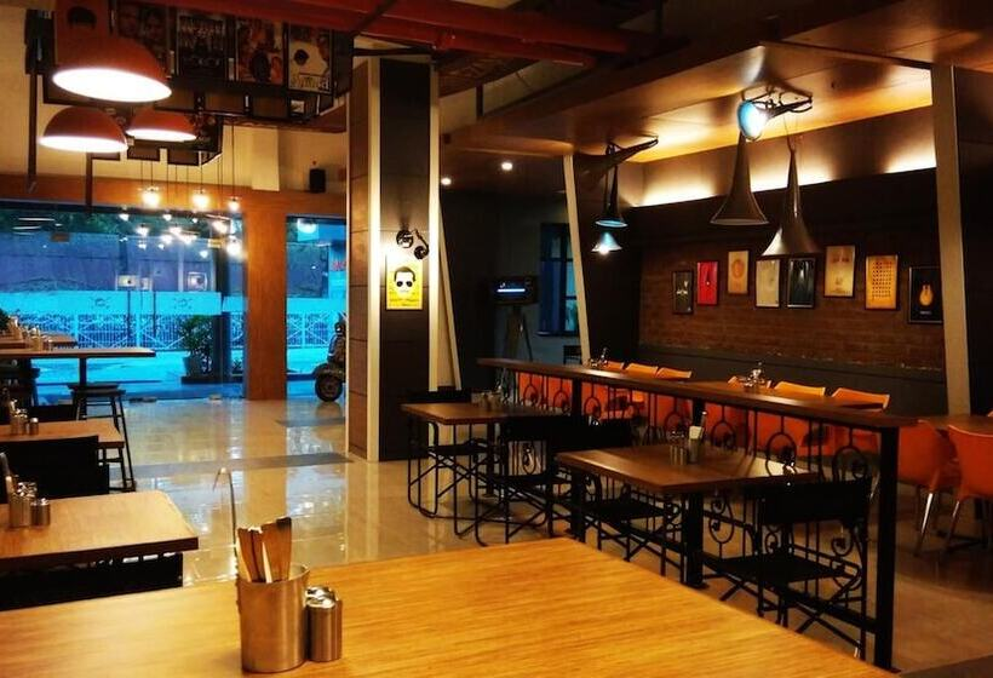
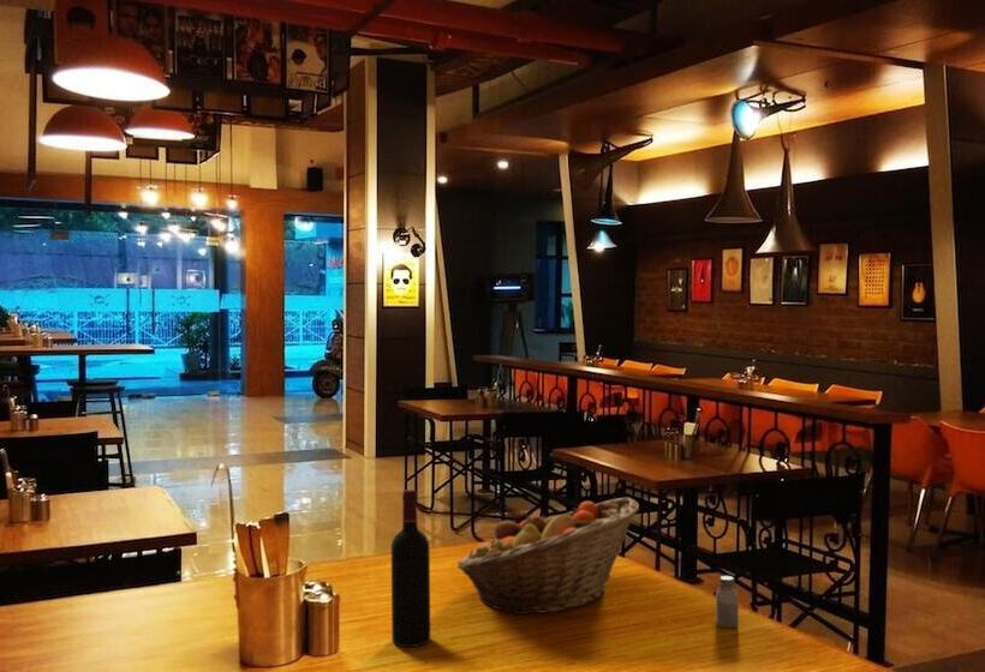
+ fruit basket [456,496,640,616]
+ wine bottle [390,488,431,648]
+ saltshaker [715,575,740,629]
